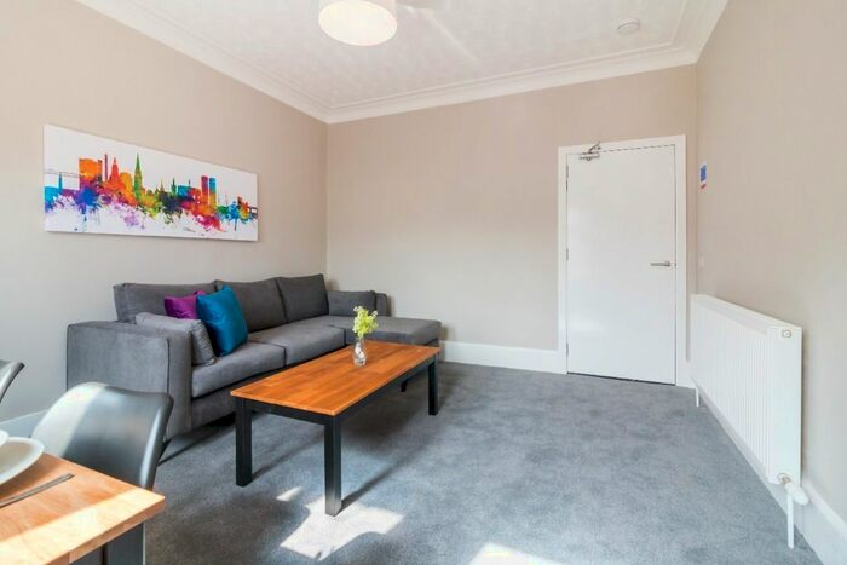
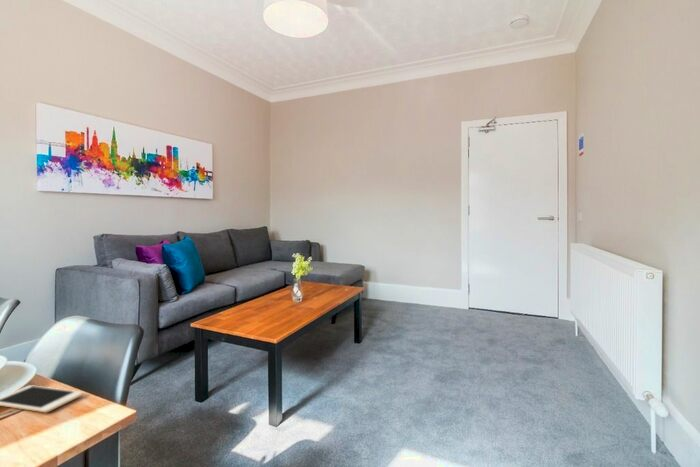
+ cell phone [0,384,84,414]
